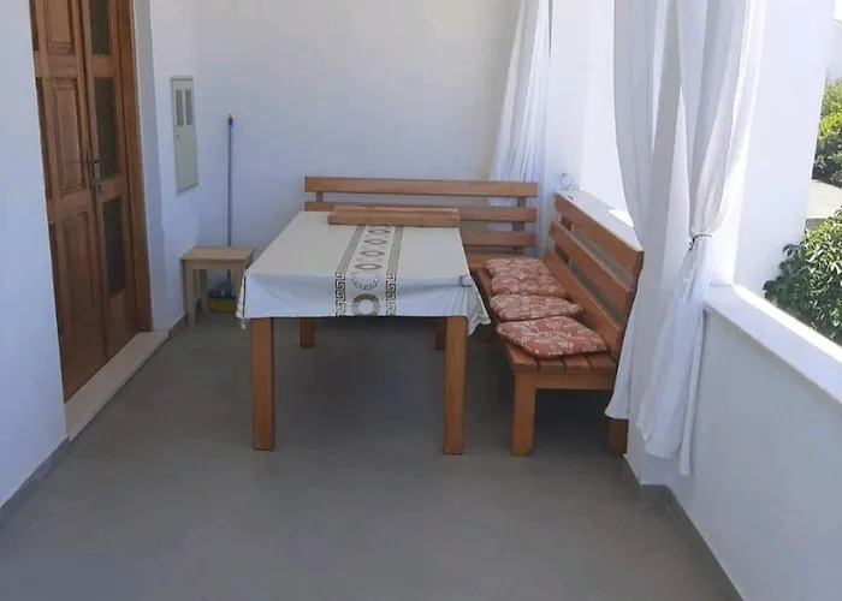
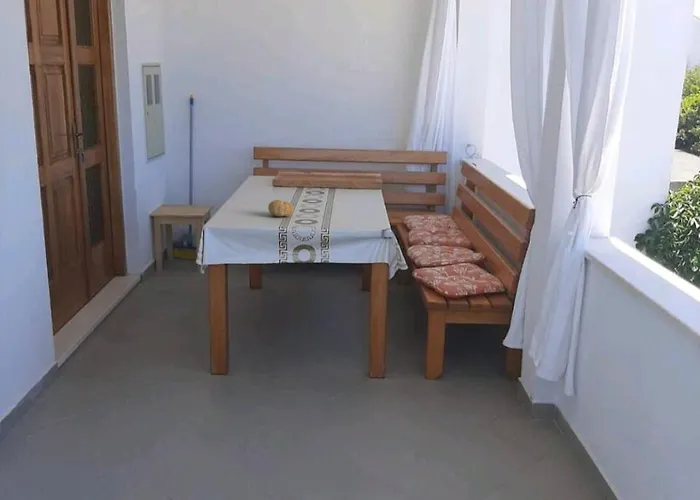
+ fruit [267,199,294,218]
